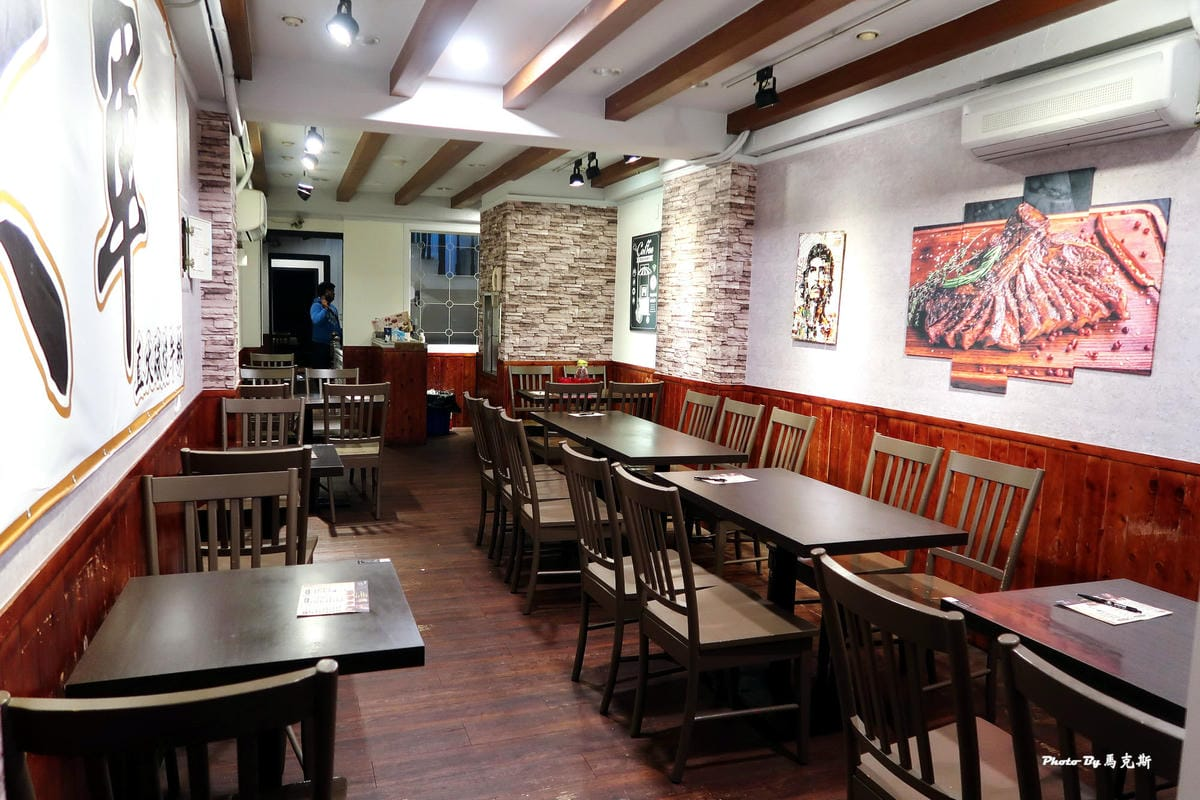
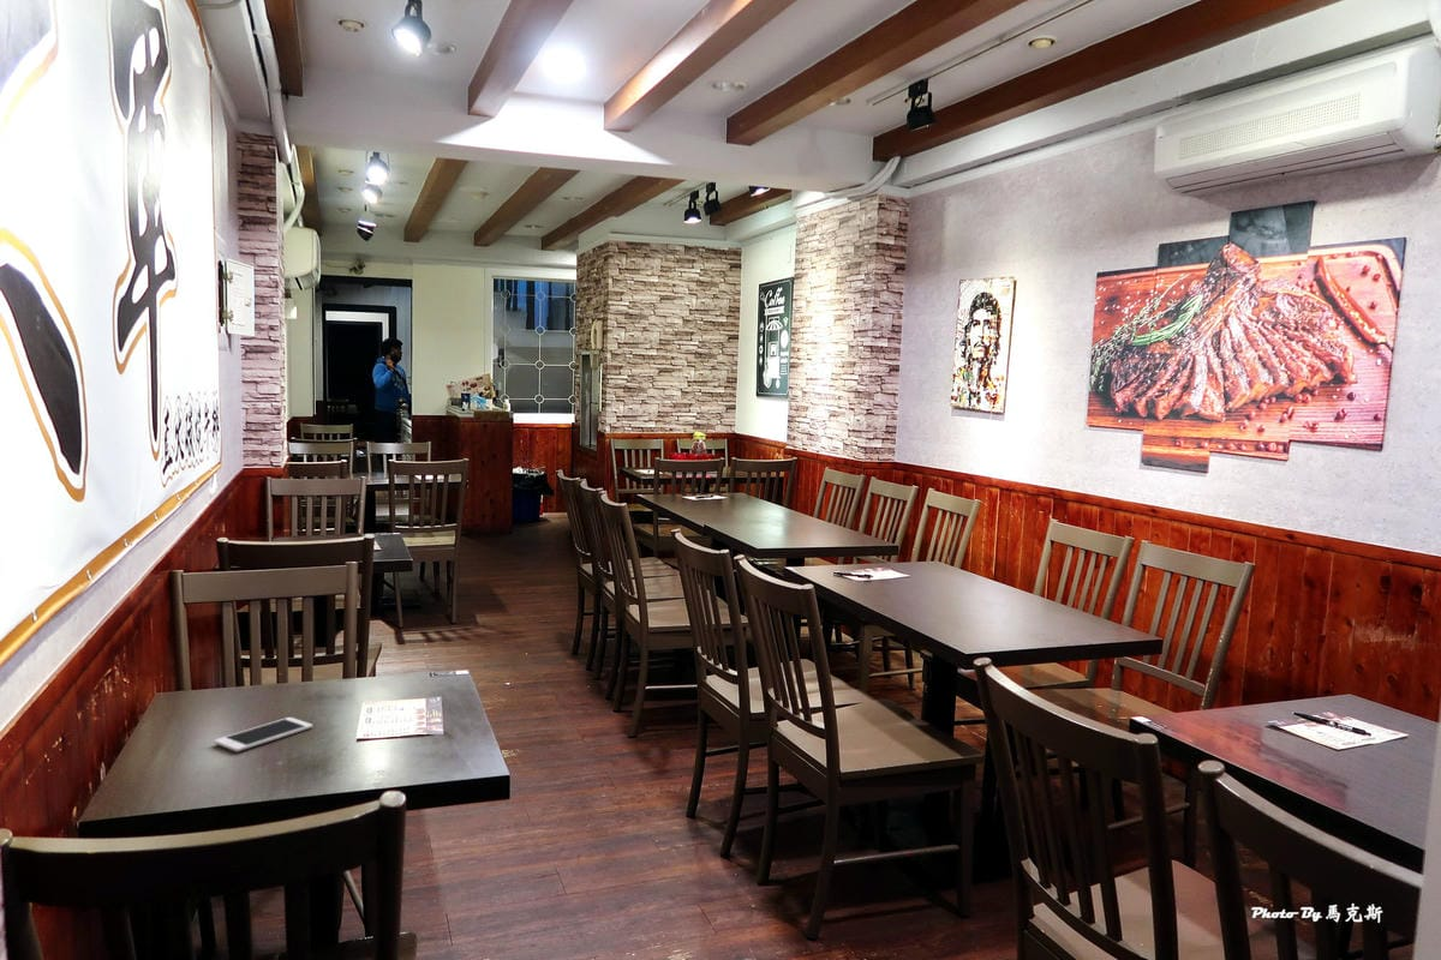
+ cell phone [213,716,313,752]
